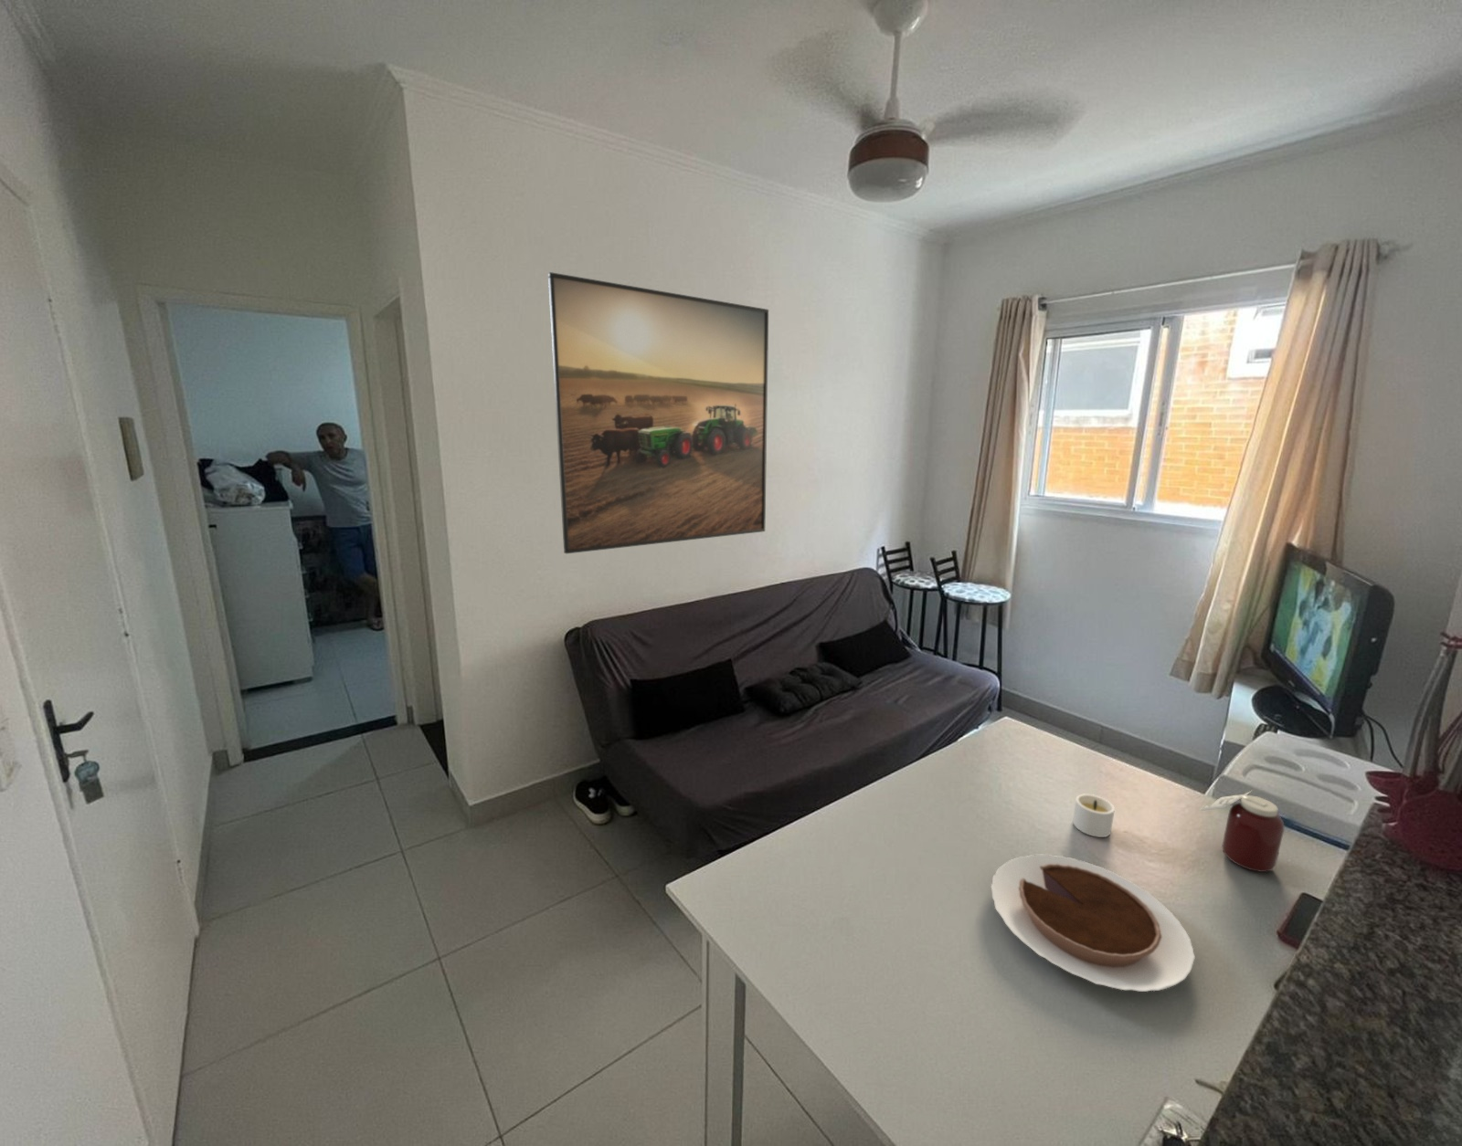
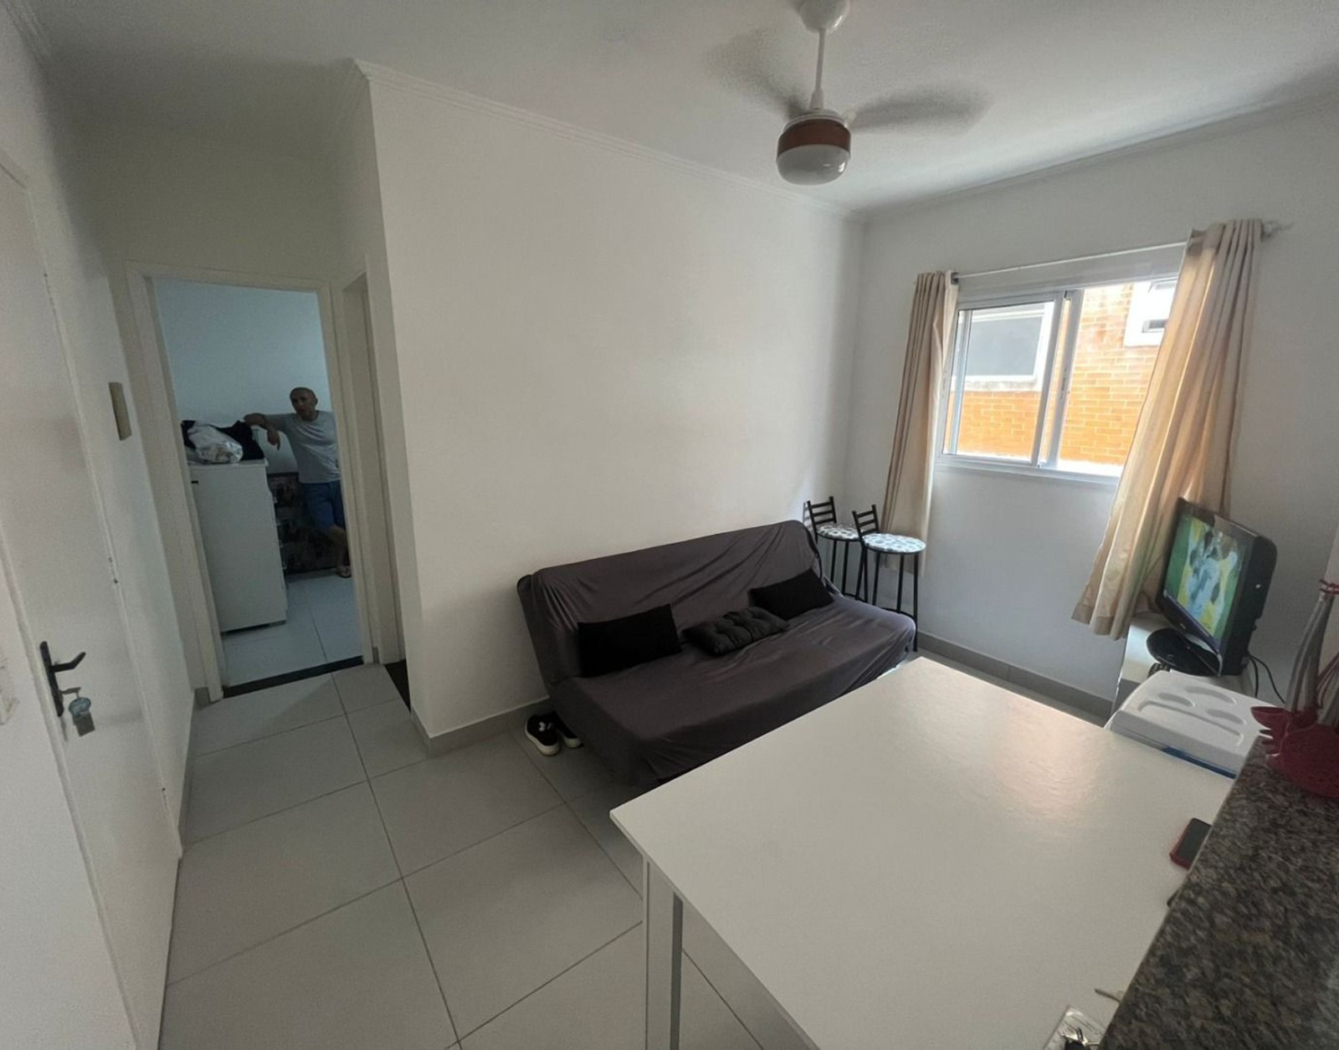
- candle [1072,794,1115,839]
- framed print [547,272,769,554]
- chocolate tart [990,854,1196,993]
- jar [1199,789,1285,873]
